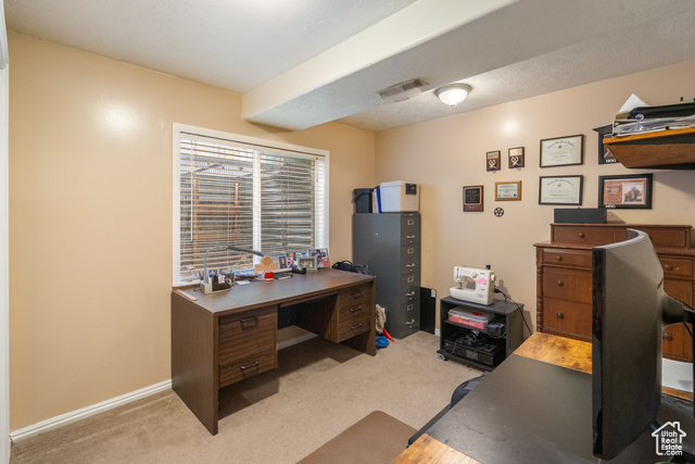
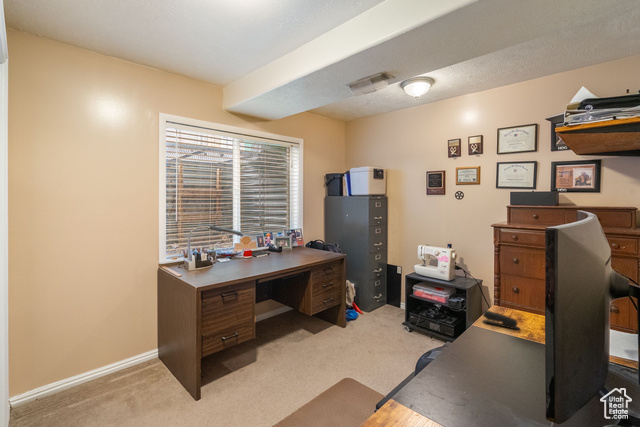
+ stapler [482,309,521,331]
